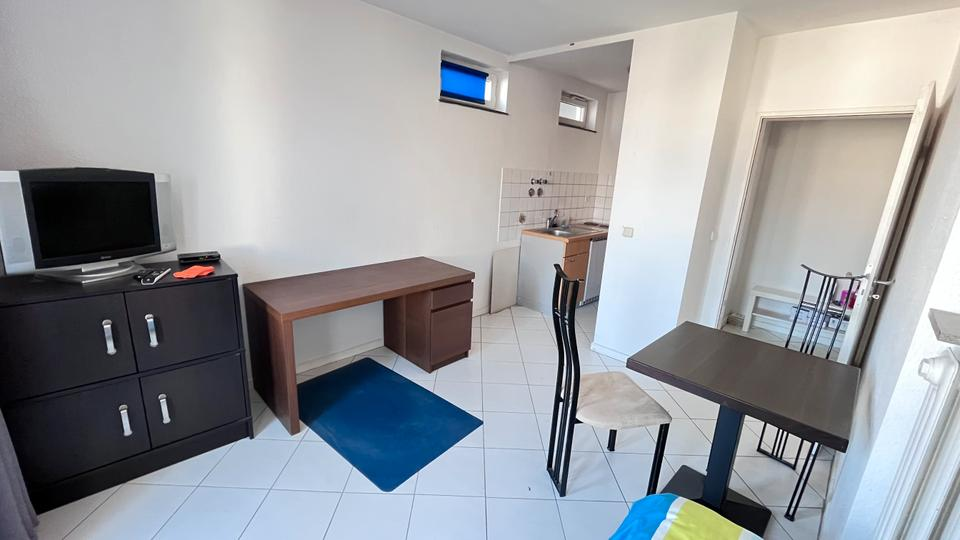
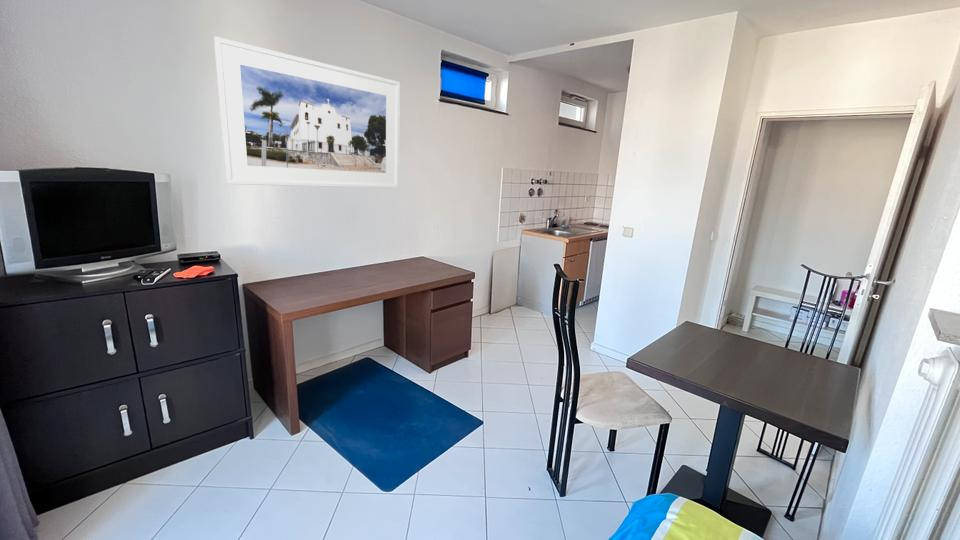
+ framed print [213,36,401,189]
